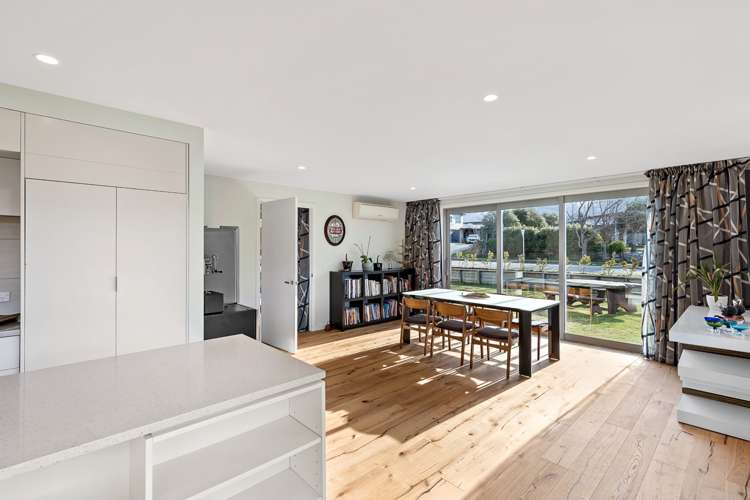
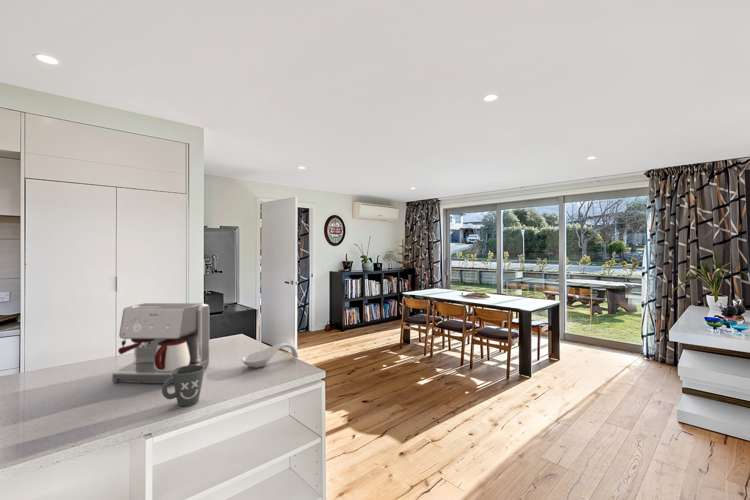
+ coffee maker [111,302,210,384]
+ mug [161,365,205,407]
+ spoon rest [241,342,299,369]
